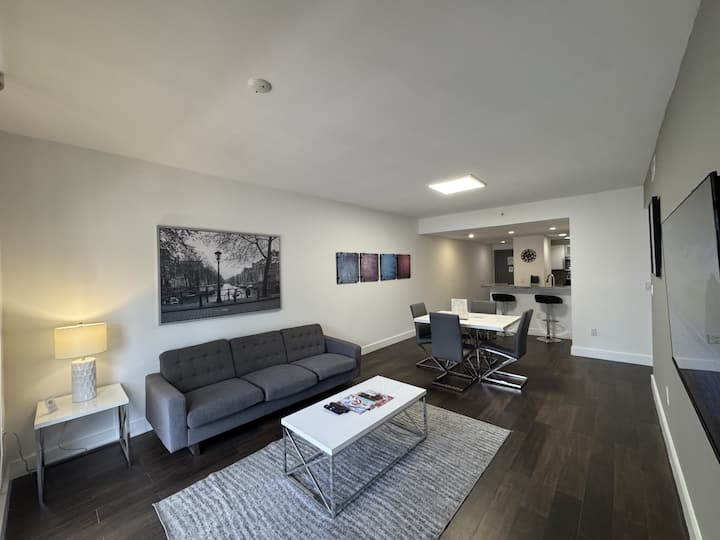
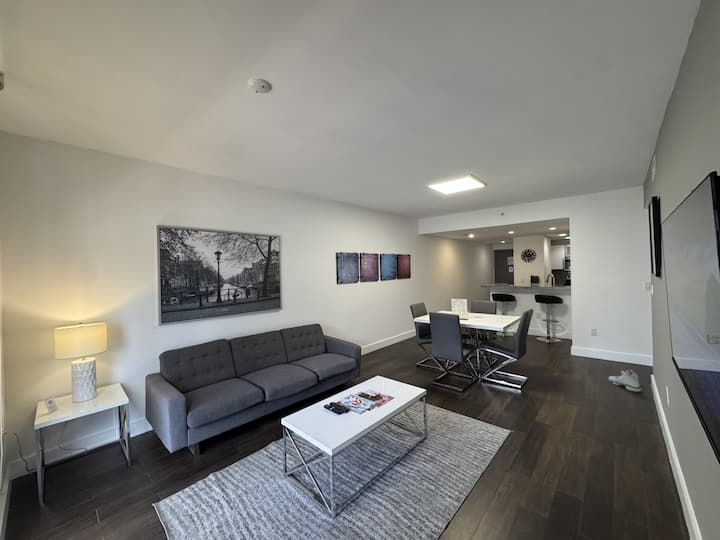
+ sneaker [608,369,642,392]
